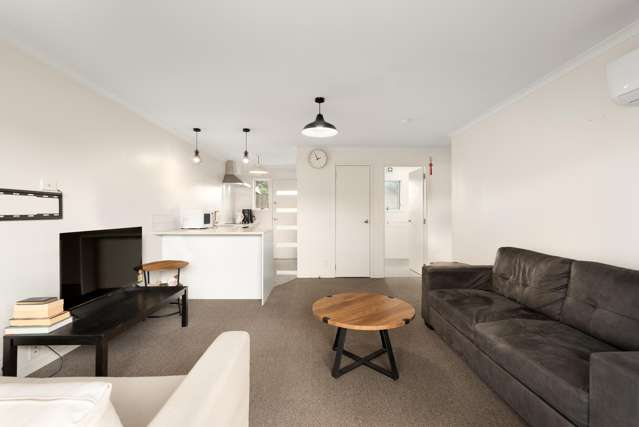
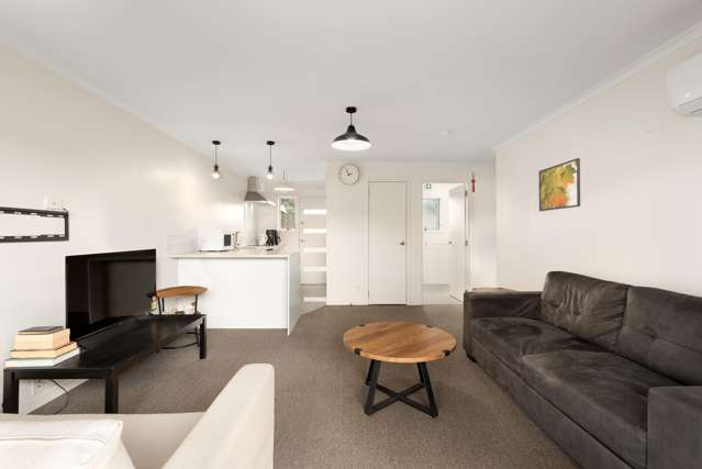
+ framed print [538,157,581,212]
